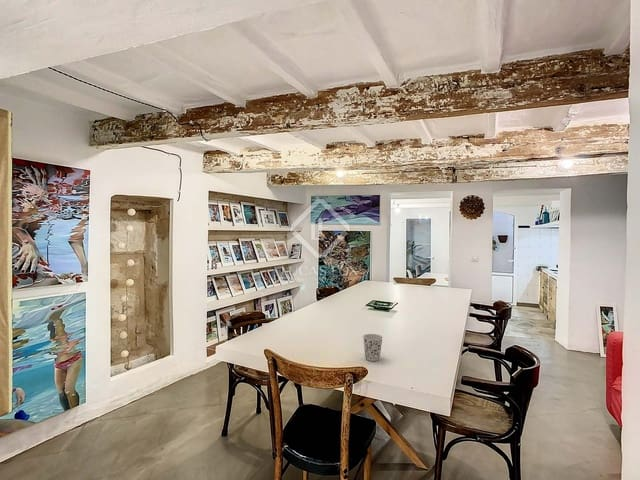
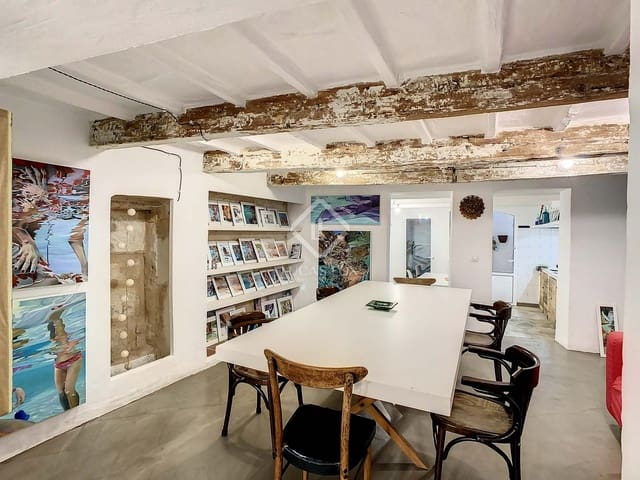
- cup [362,333,384,362]
